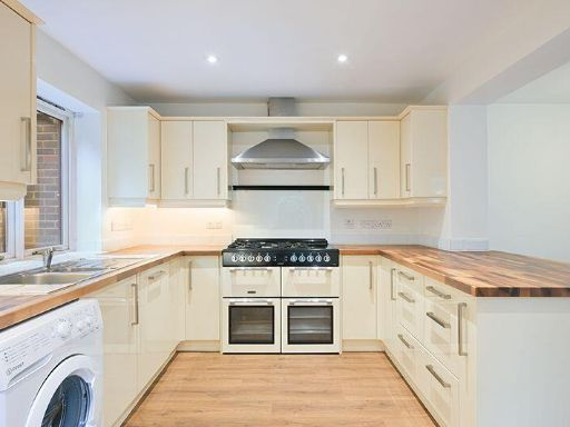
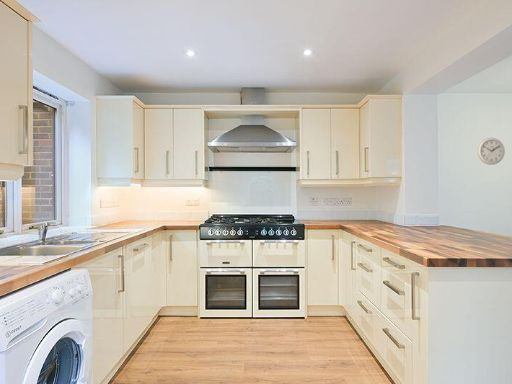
+ wall clock [476,137,506,166]
